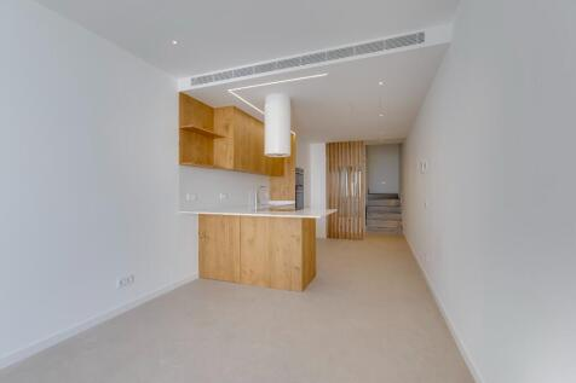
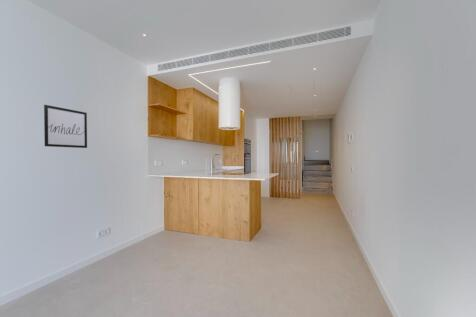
+ wall art [43,104,88,149]
